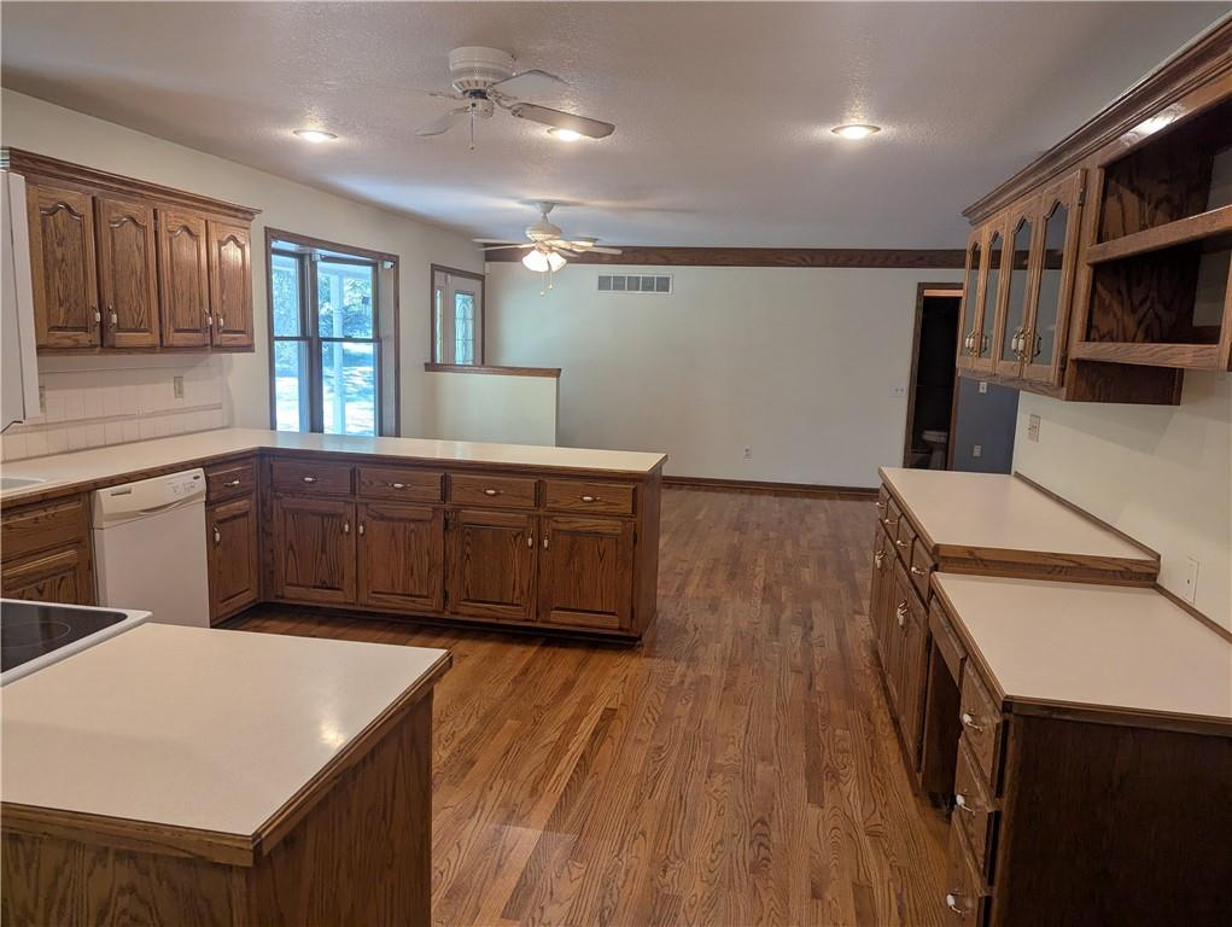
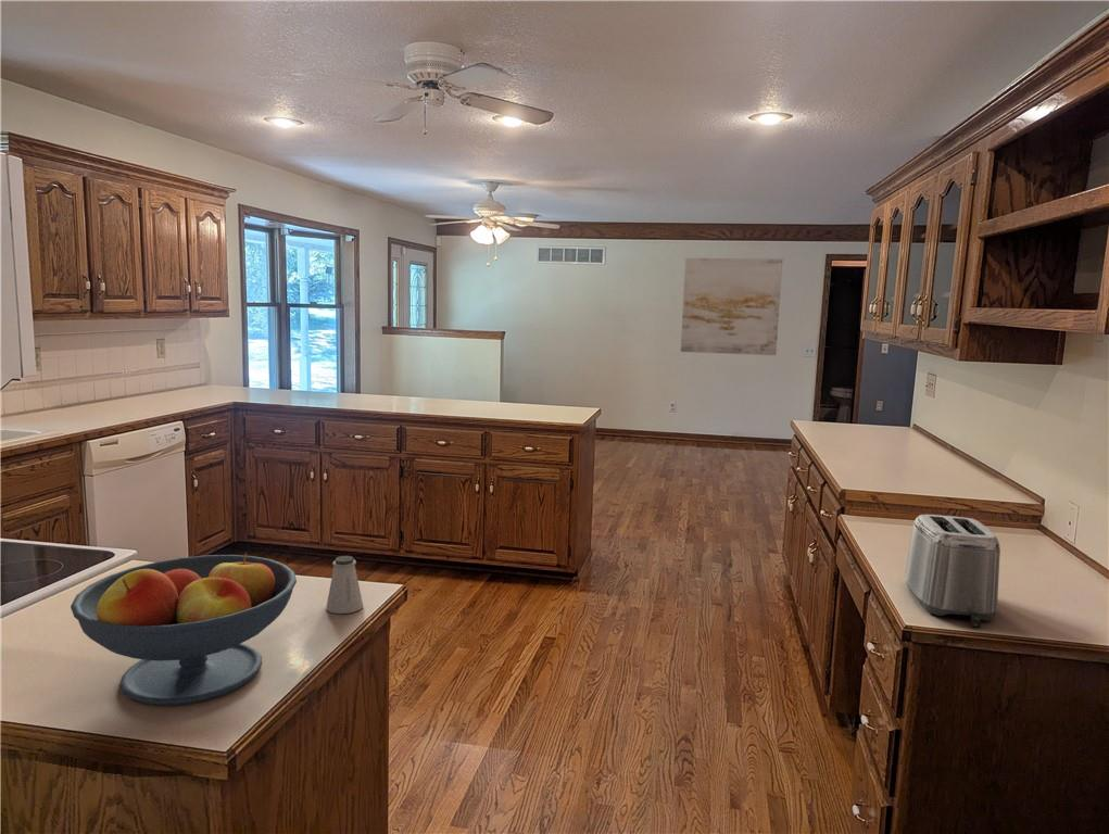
+ saltshaker [325,555,364,615]
+ wall art [680,257,783,356]
+ fruit bowl [70,552,298,707]
+ toaster [904,514,1001,629]
